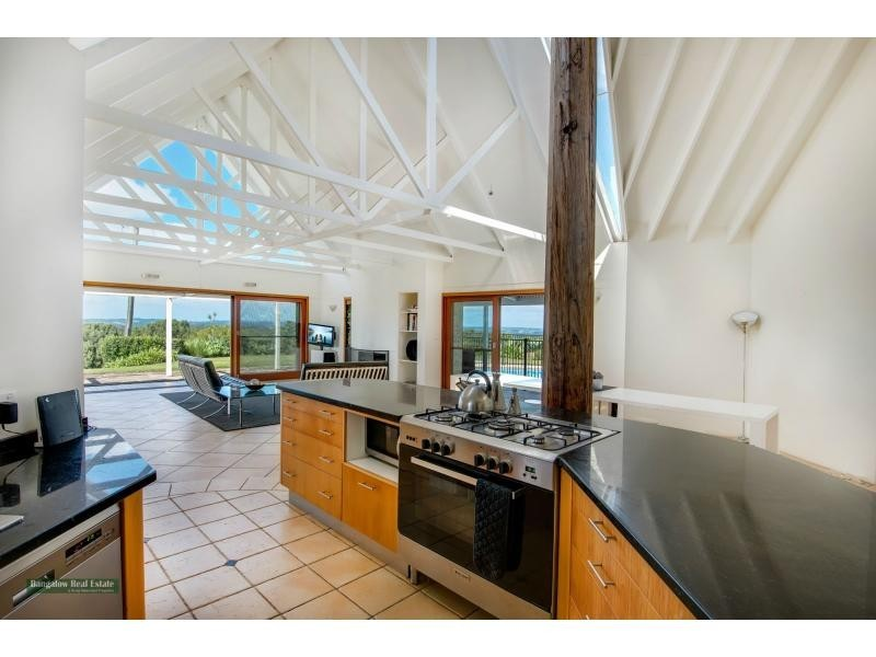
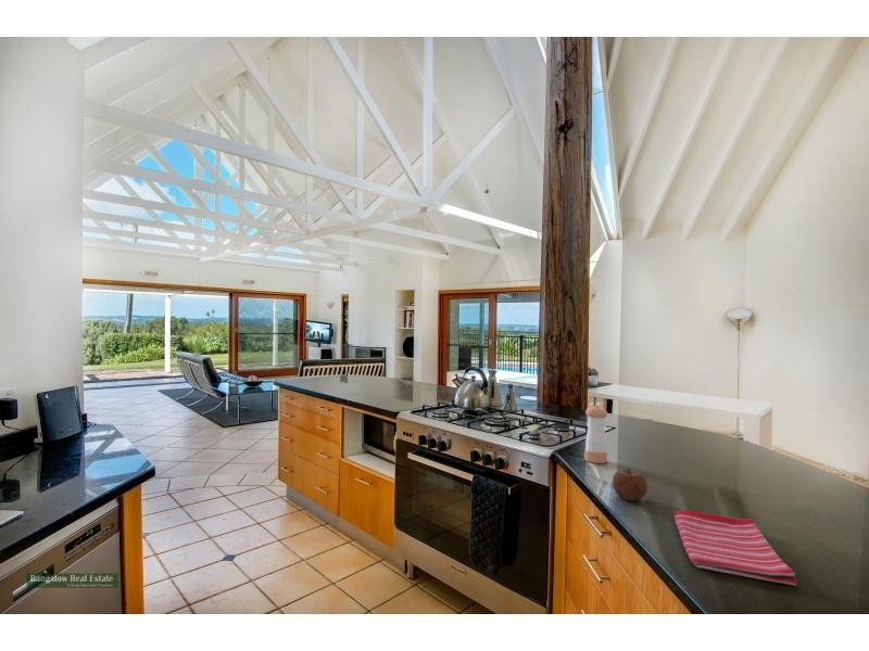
+ pepper shaker [583,404,608,464]
+ dish towel [672,509,798,587]
+ apple [612,468,648,502]
